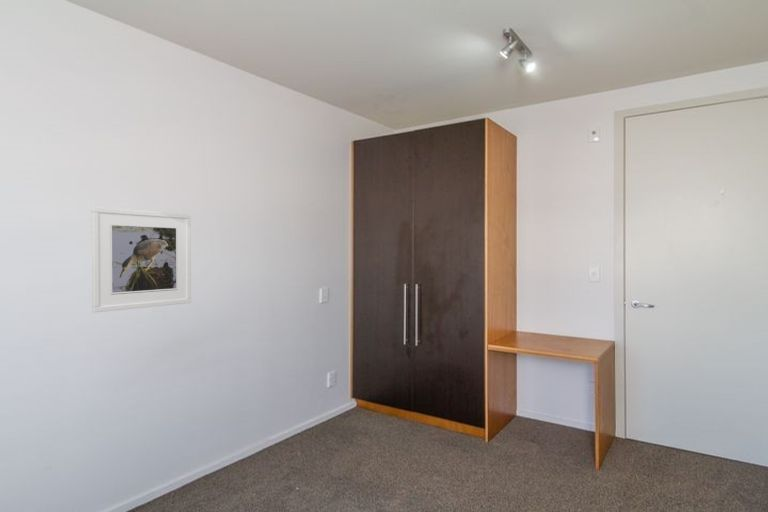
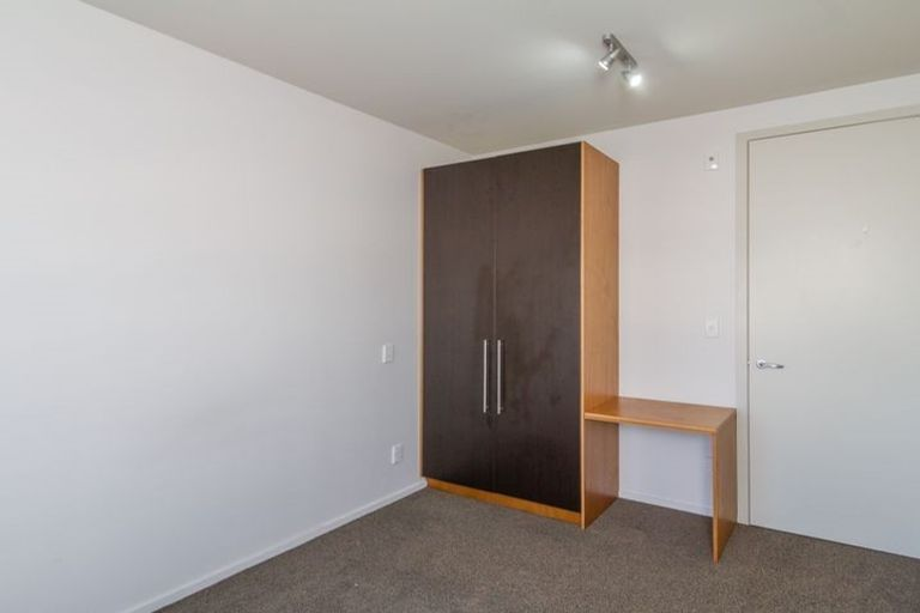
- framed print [90,206,192,313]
